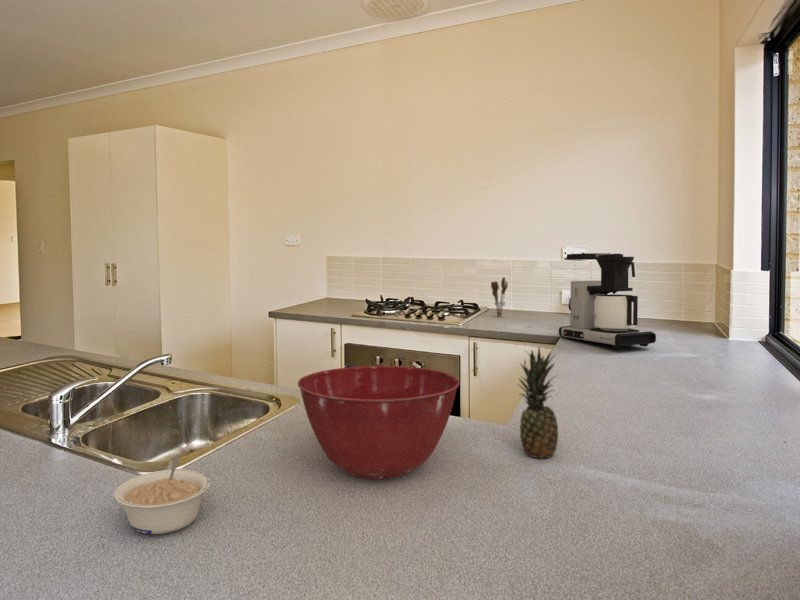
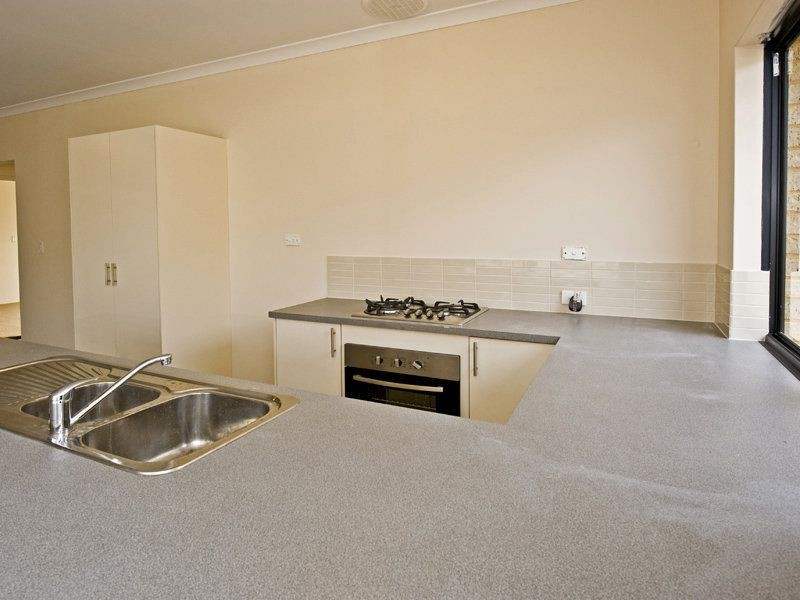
- utensil holder [490,276,509,318]
- coffee maker [558,252,657,350]
- mixing bowl [297,365,461,479]
- legume [113,455,212,535]
- fruit [516,346,559,459]
